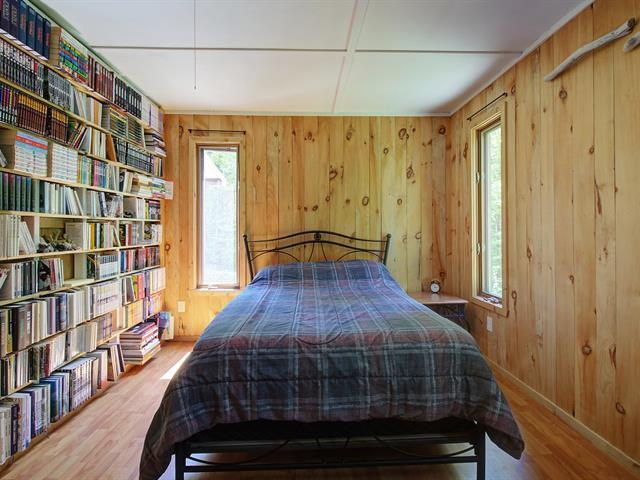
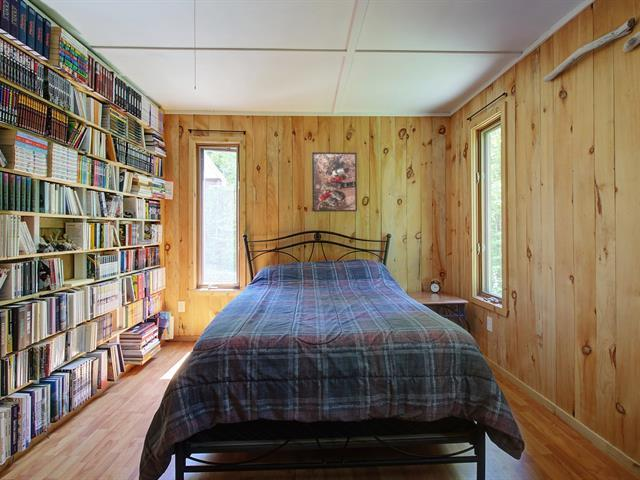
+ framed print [311,151,358,213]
